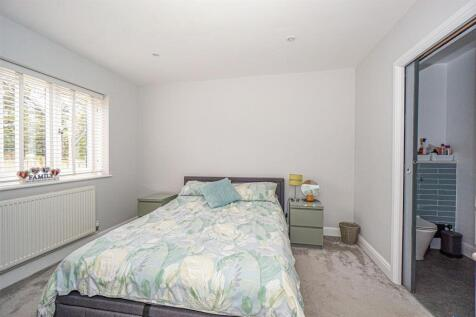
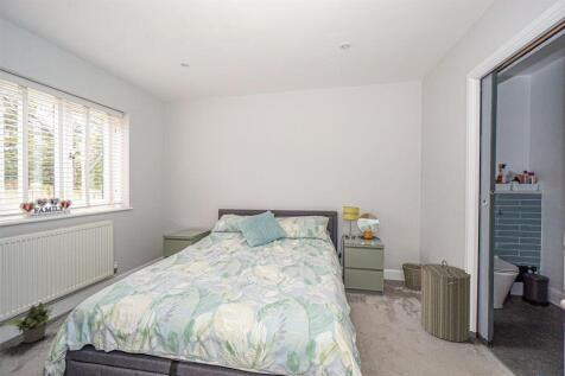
+ laundry hamper [420,259,472,343]
+ potted plant [2,301,53,344]
